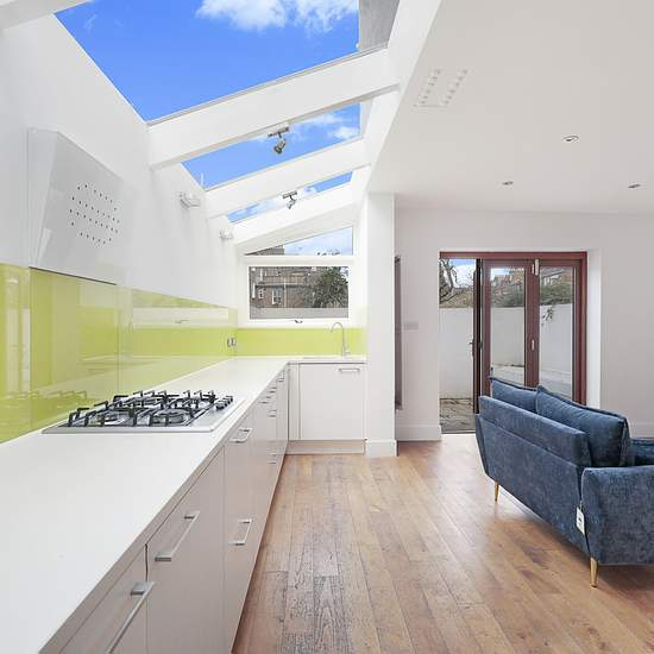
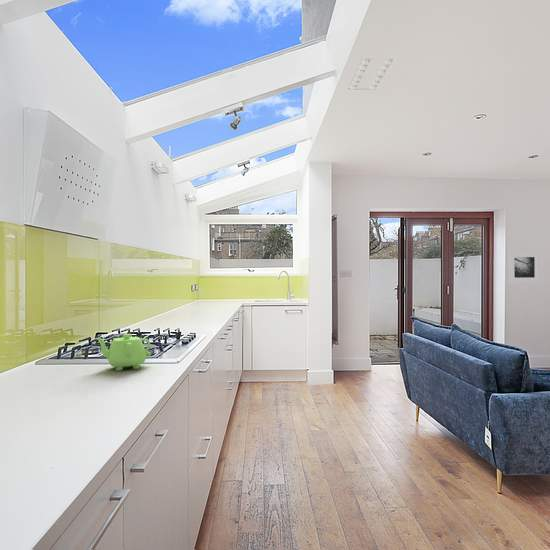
+ teapot [94,333,152,372]
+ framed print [508,251,541,284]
